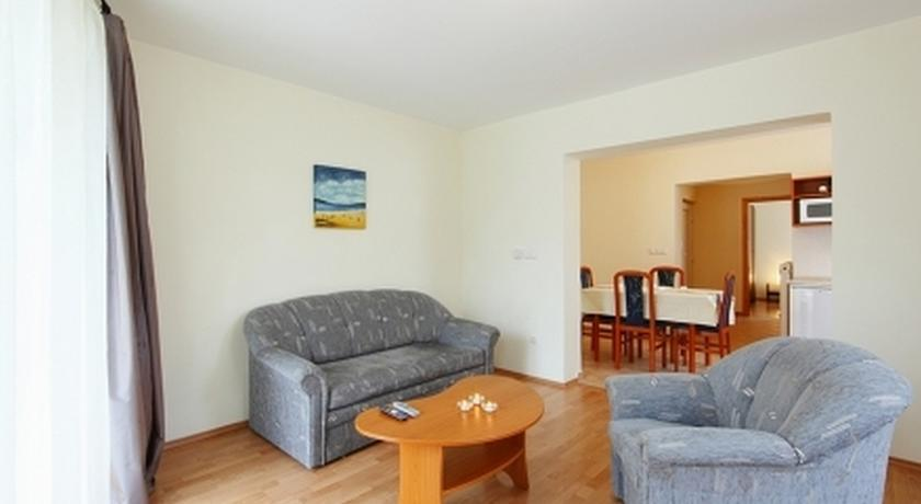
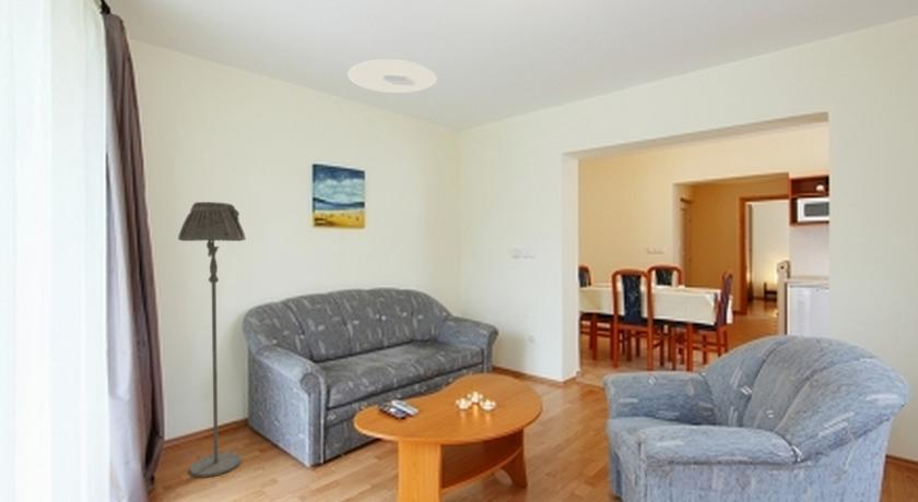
+ ceiling light [346,59,438,94]
+ floor lamp [177,201,247,478]
